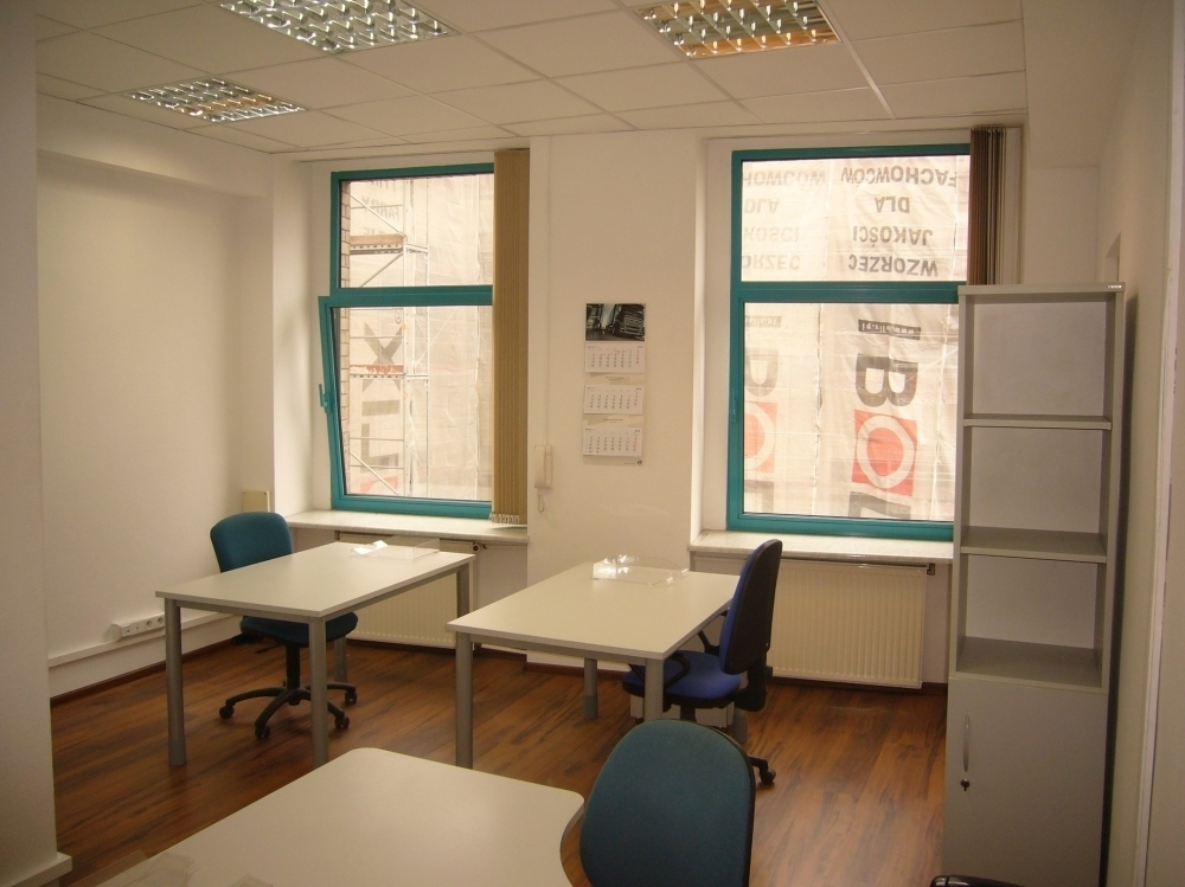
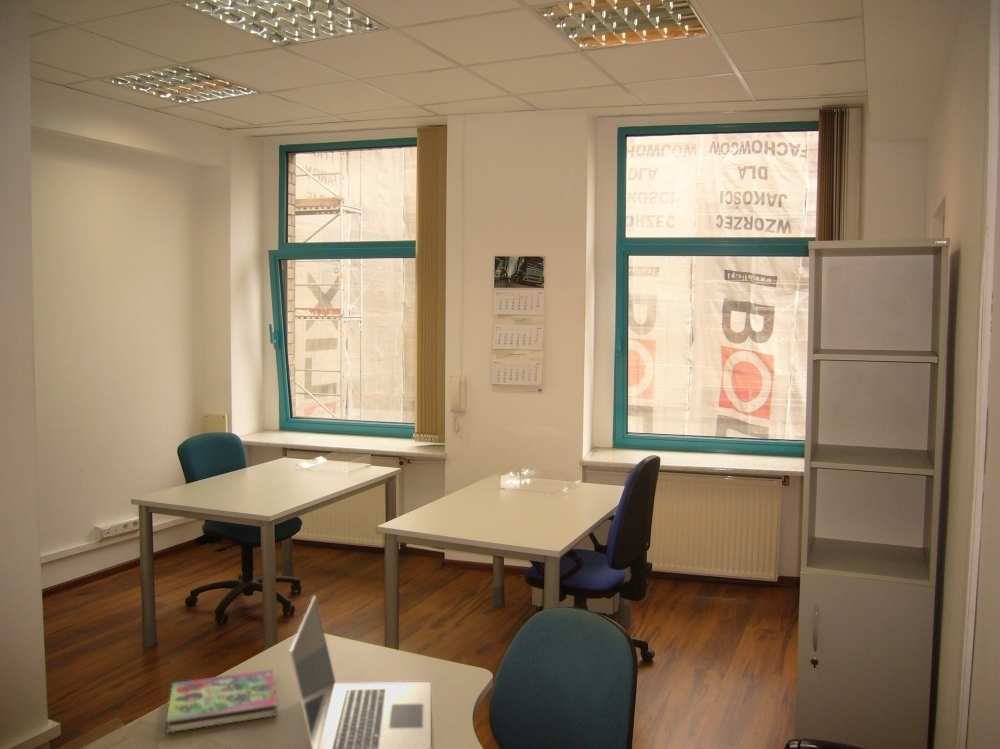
+ book [165,669,278,733]
+ laptop [288,595,432,749]
